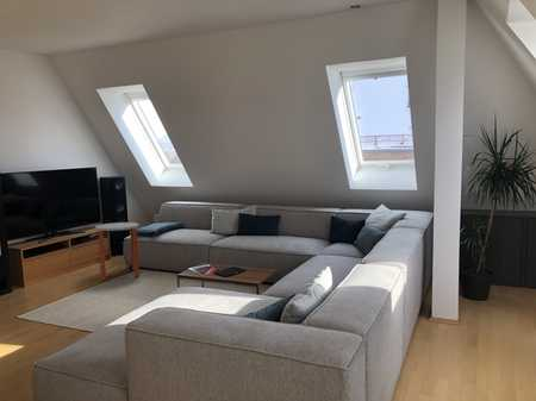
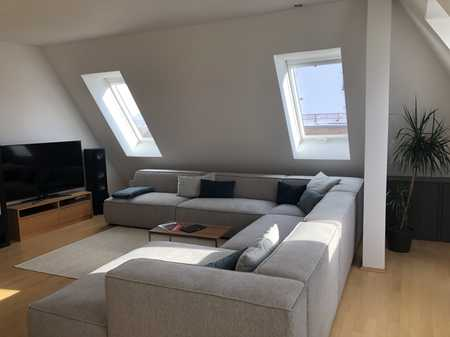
- side table [94,221,141,281]
